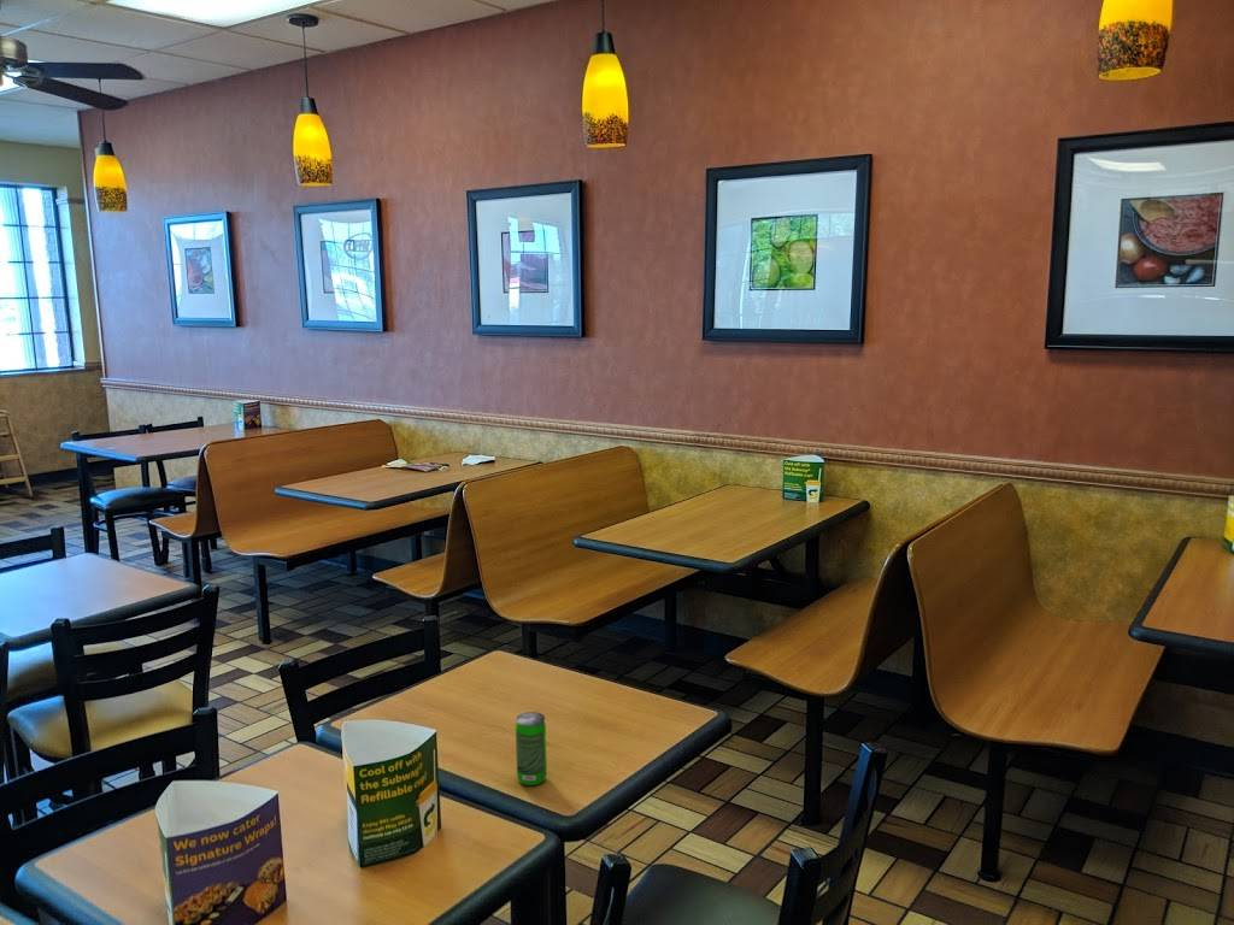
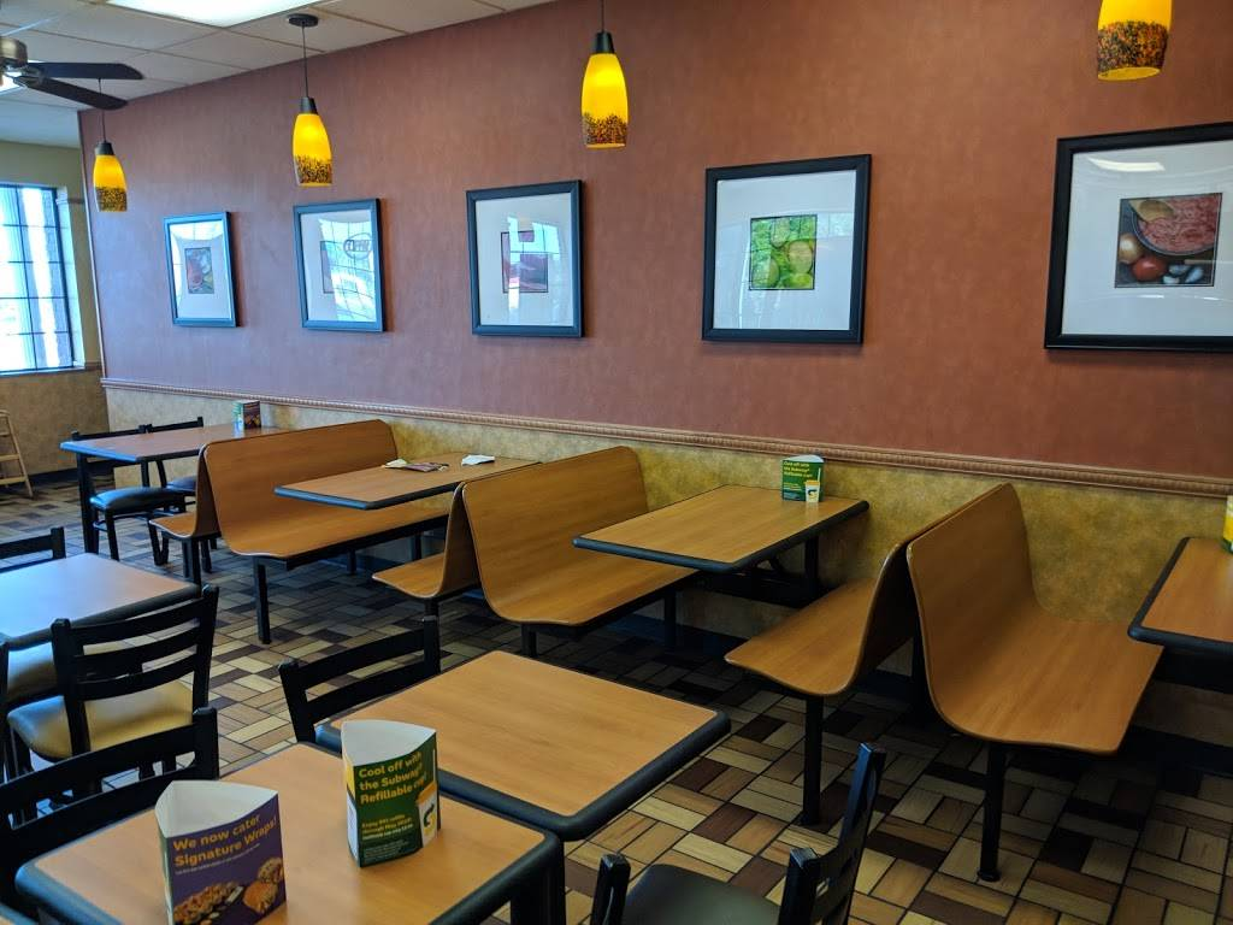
- beverage can [515,711,548,786]
